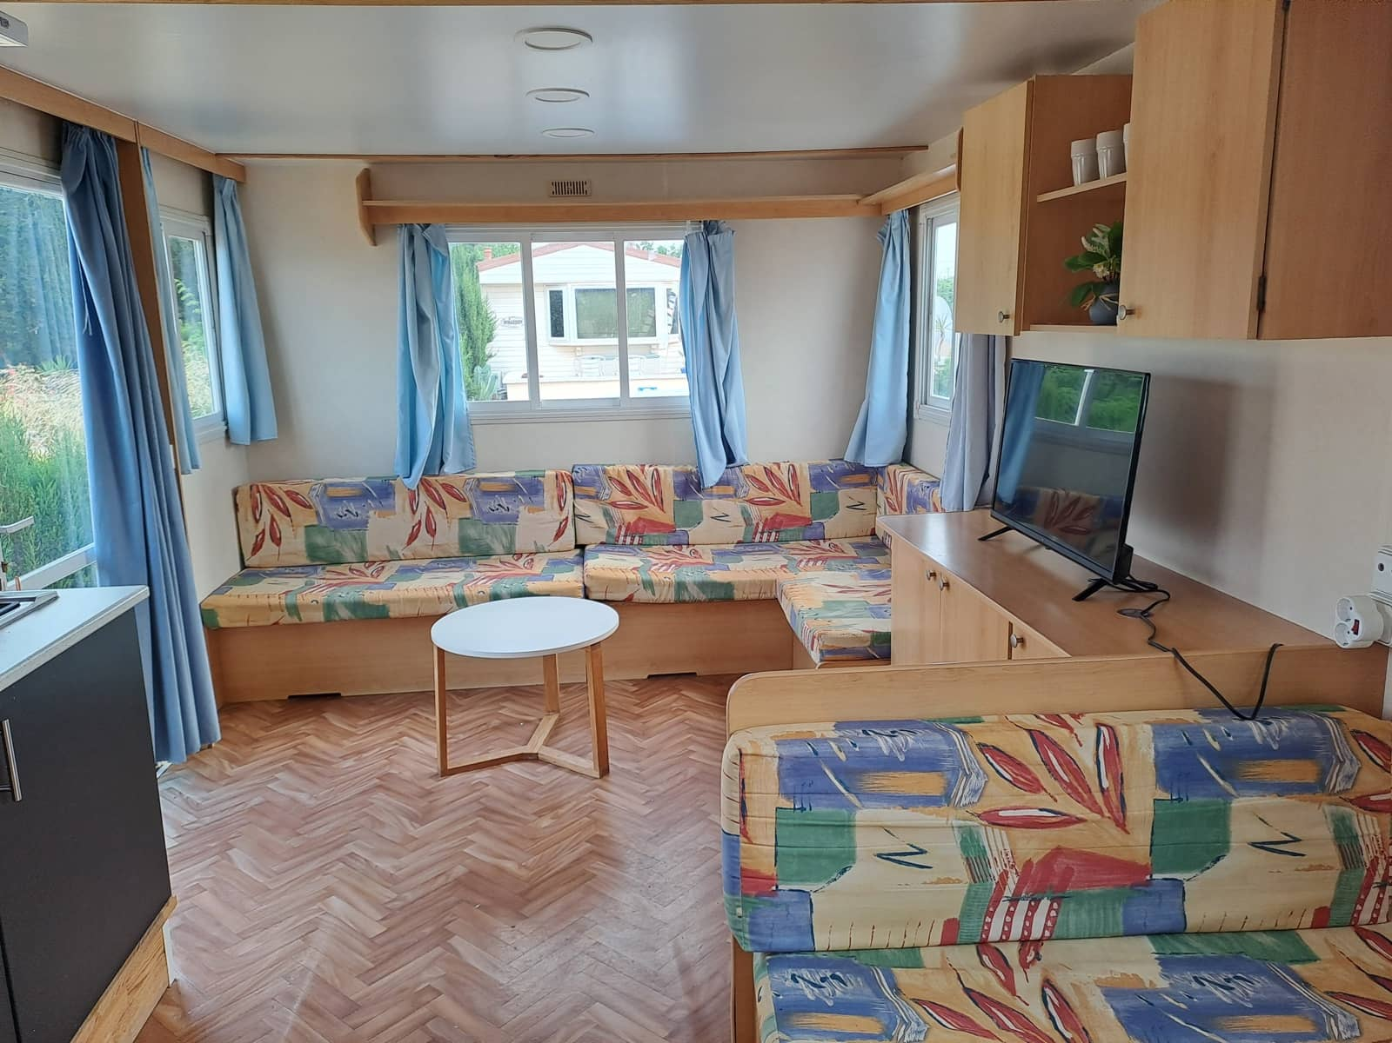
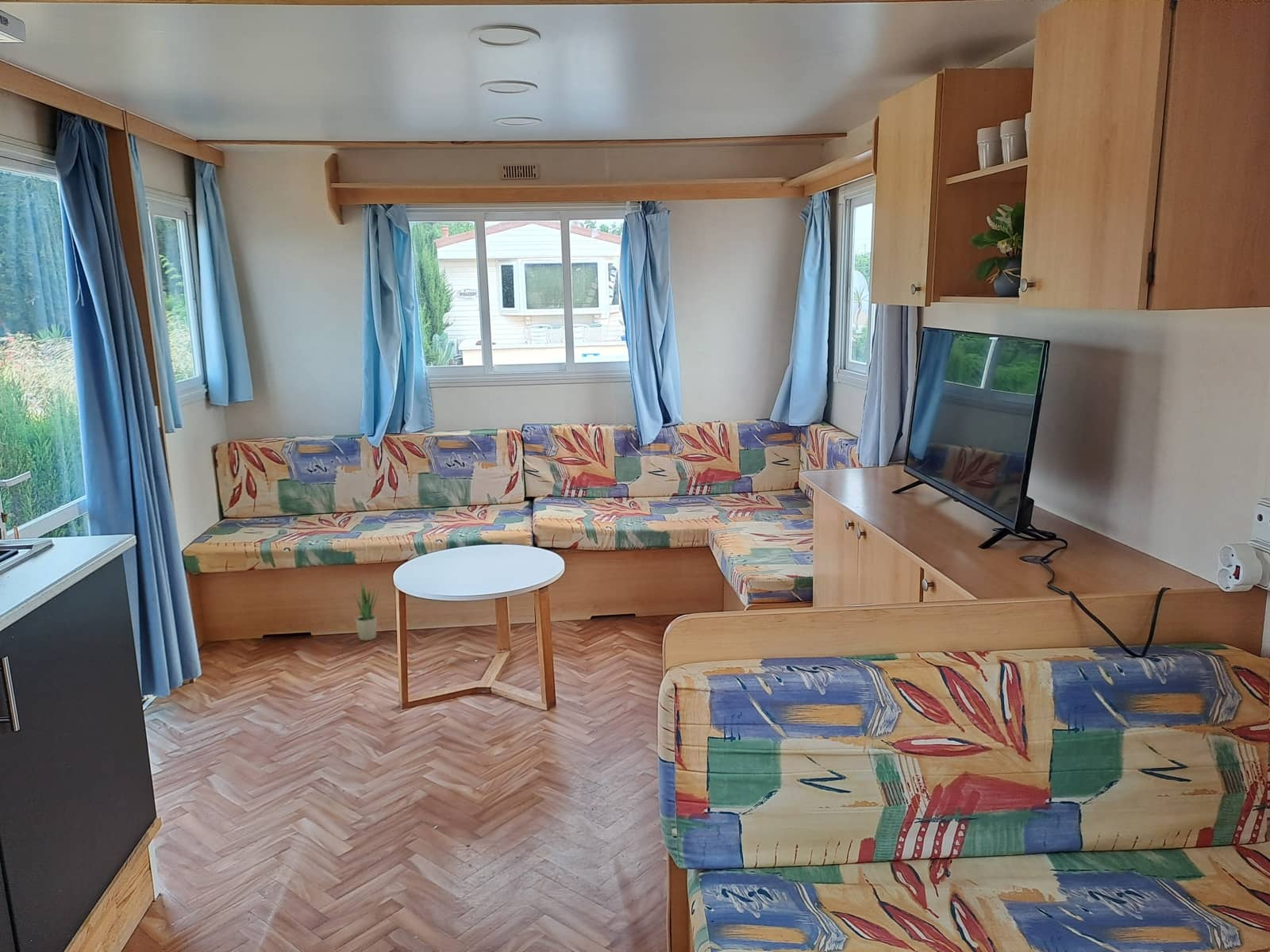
+ potted plant [353,581,379,641]
